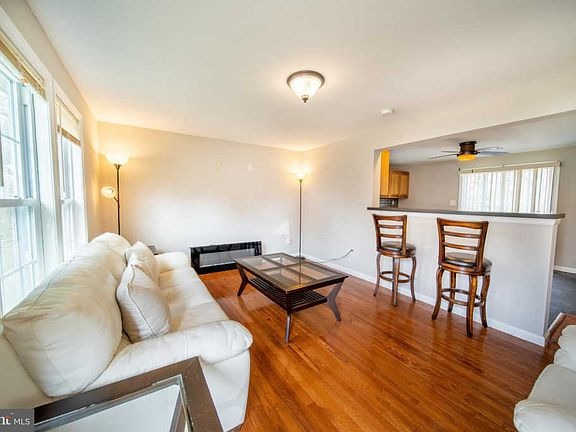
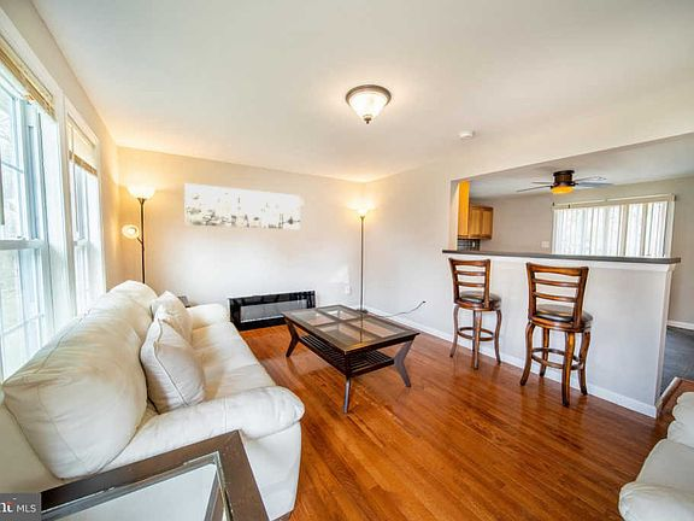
+ wall art [183,182,301,230]
